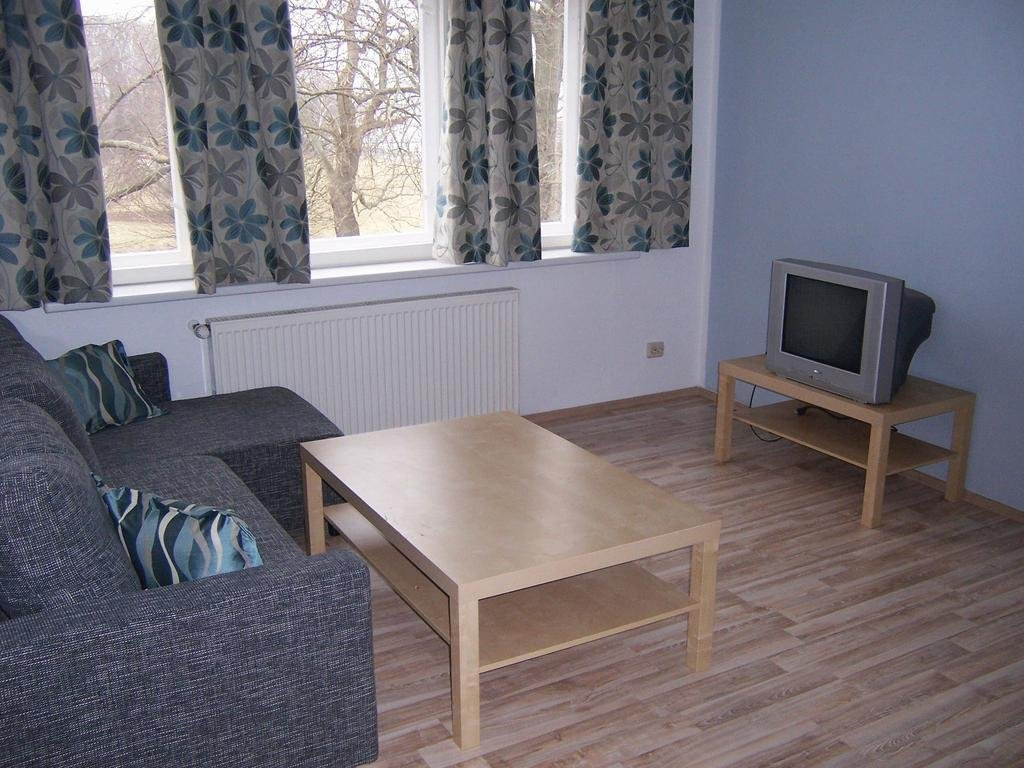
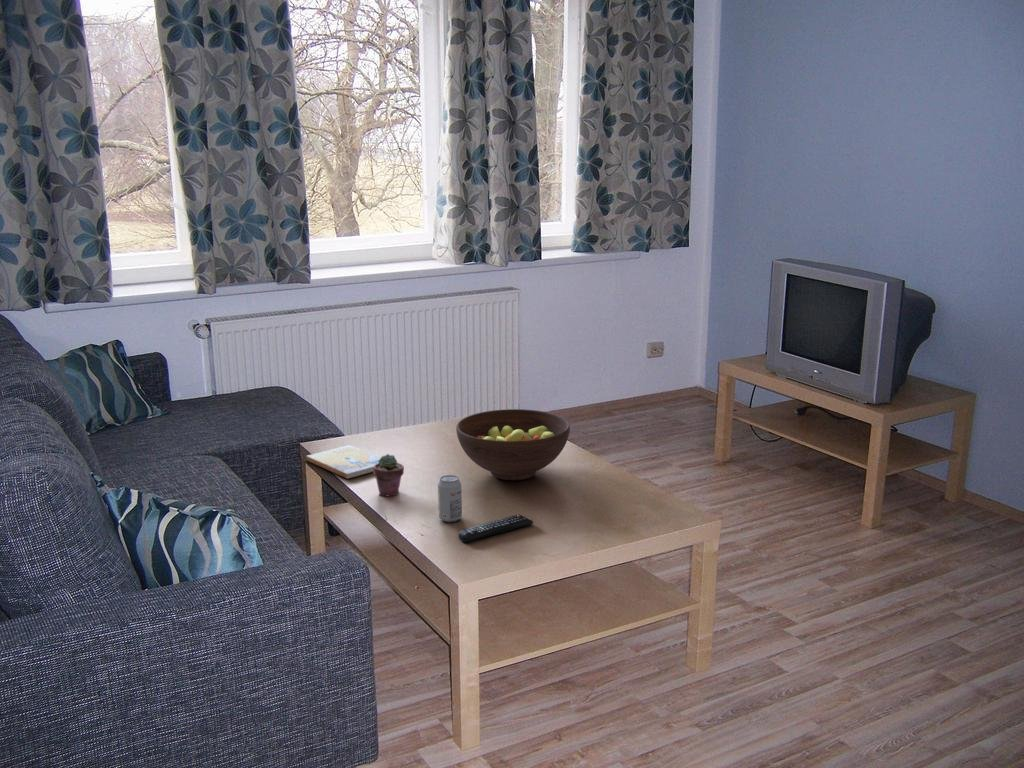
+ remote control [458,513,534,544]
+ fruit bowl [455,408,571,481]
+ book [305,444,381,480]
+ beverage can [437,474,463,523]
+ potted succulent [372,453,405,497]
